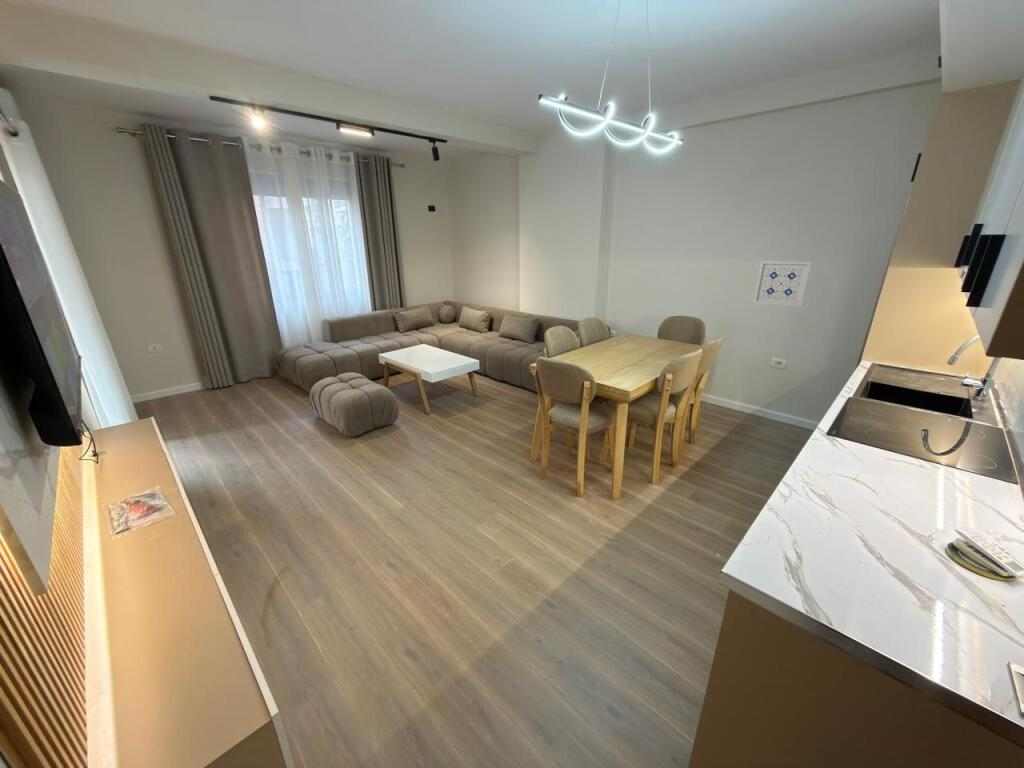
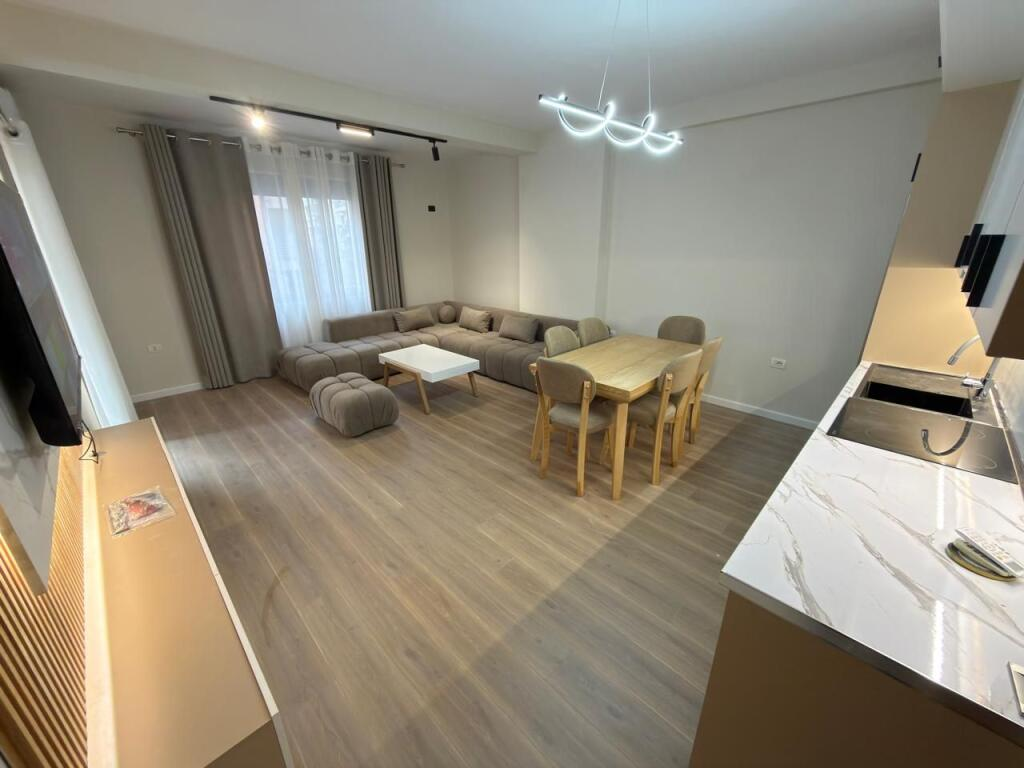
- wall art [752,260,813,308]
